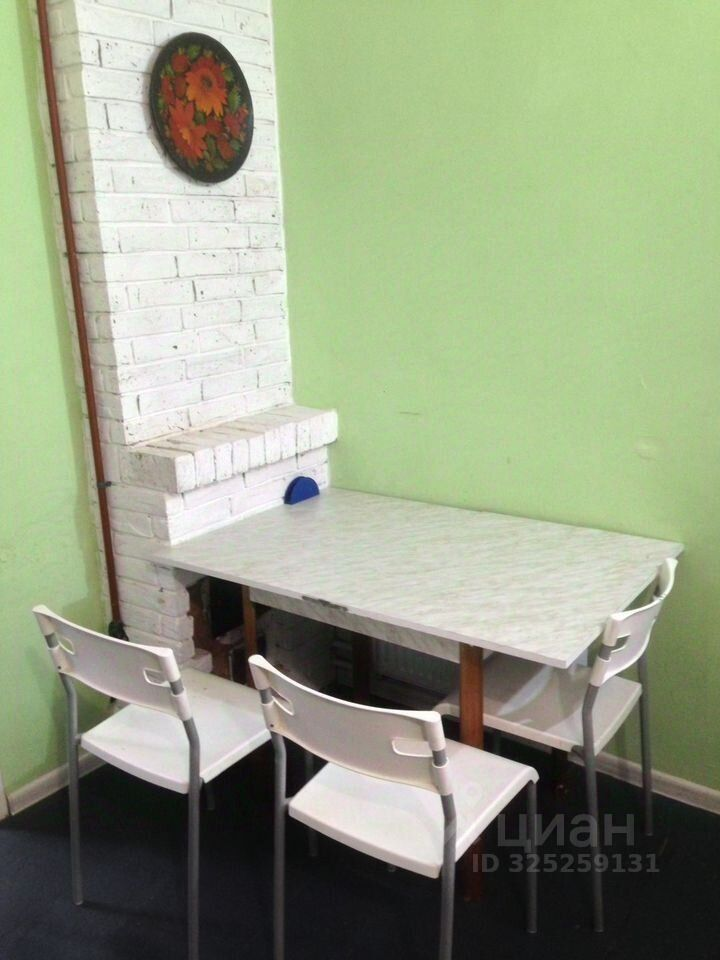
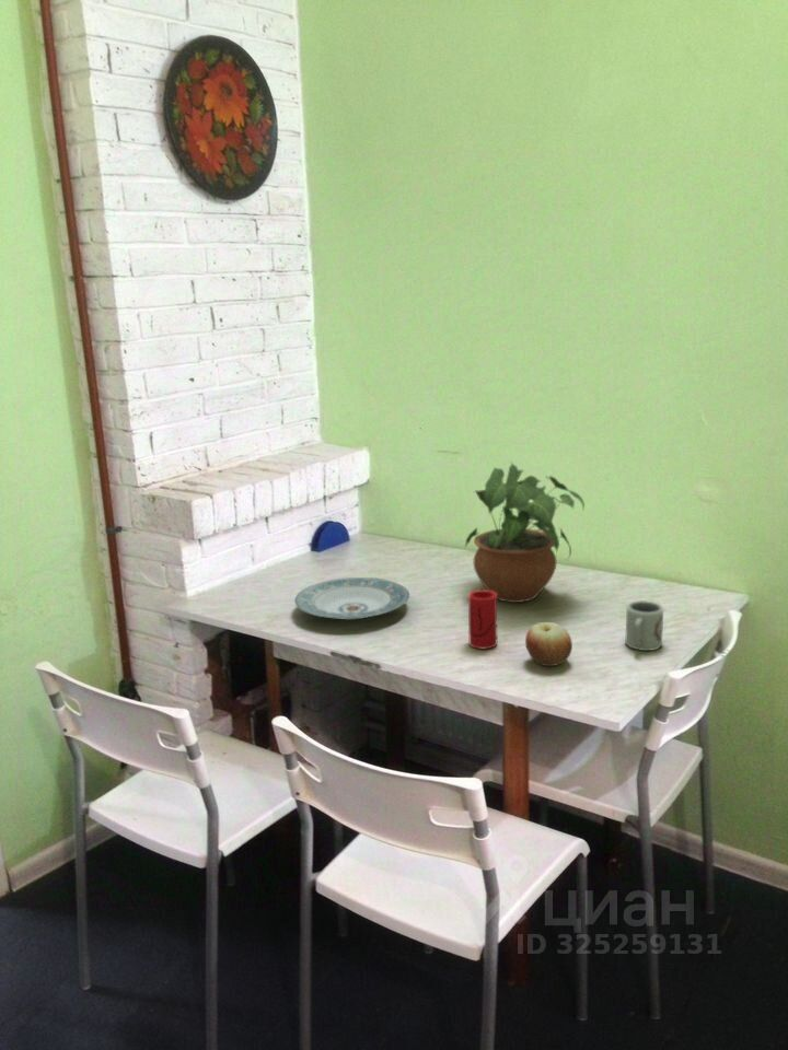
+ cup [467,588,498,650]
+ cup [624,599,664,652]
+ plate [293,576,410,621]
+ apple [524,621,573,667]
+ potted plant [464,462,586,604]
